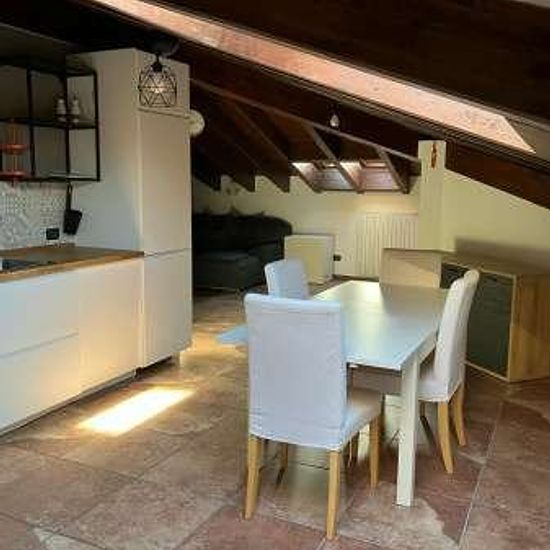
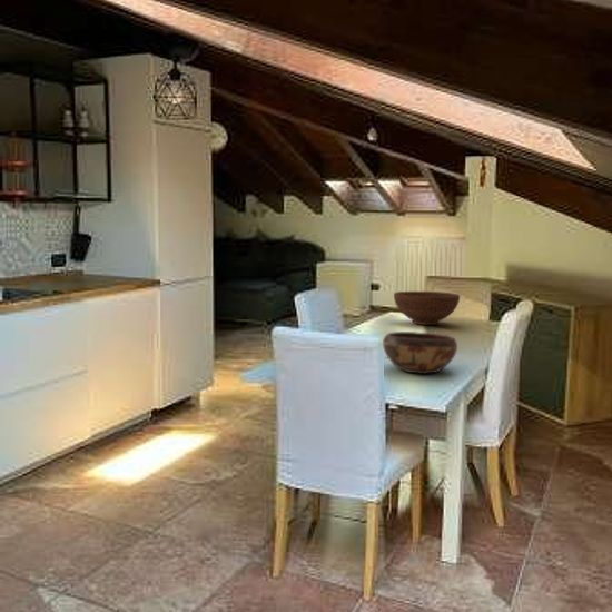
+ decorative bowl [382,330,458,375]
+ fruit bowl [393,290,461,326]
